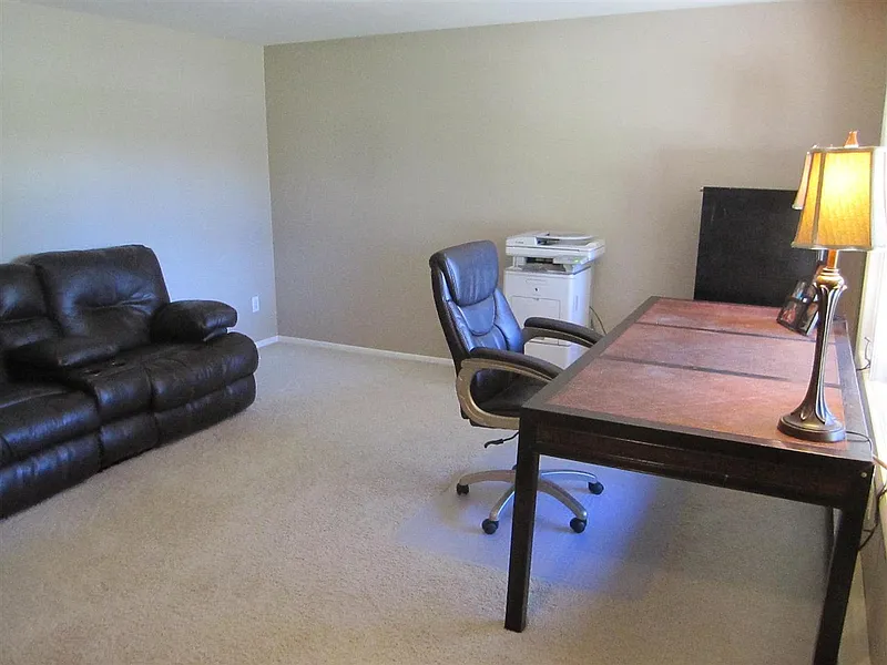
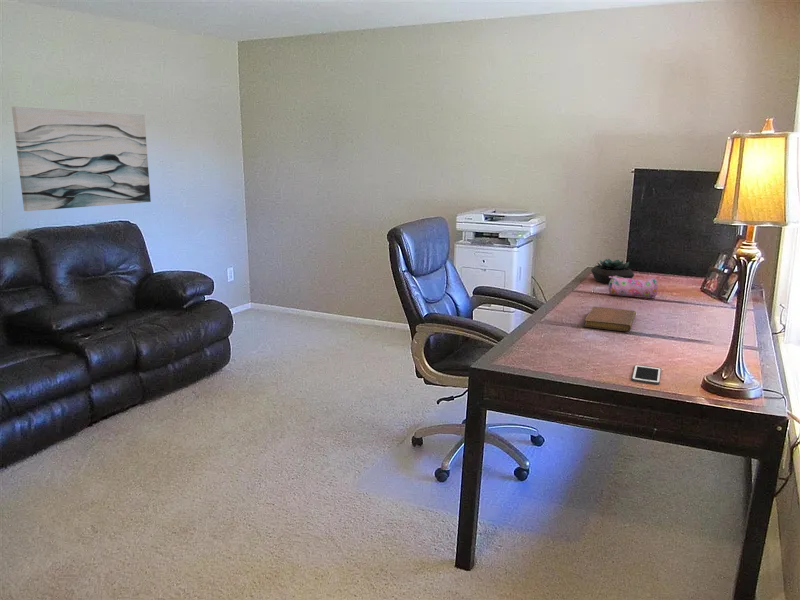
+ succulent plant [590,258,635,285]
+ pencil case [607,276,659,299]
+ notebook [583,306,637,332]
+ cell phone [631,364,662,386]
+ wall art [11,106,152,212]
